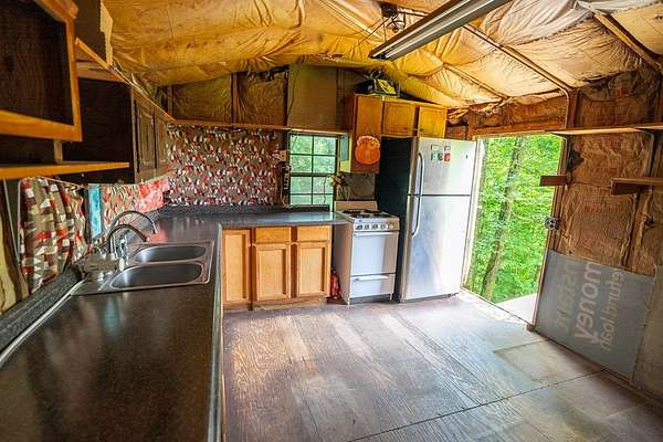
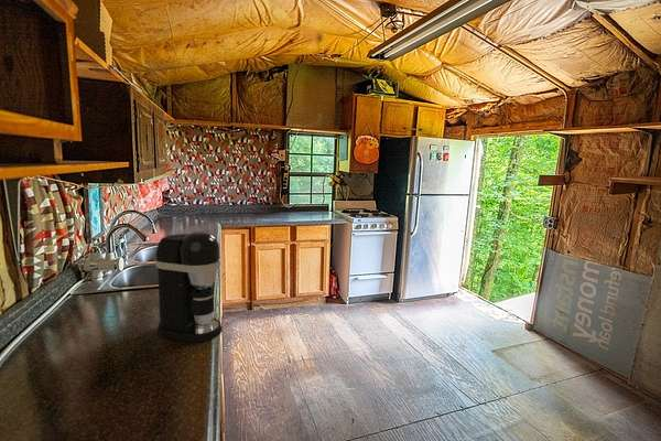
+ coffee maker [154,230,223,344]
